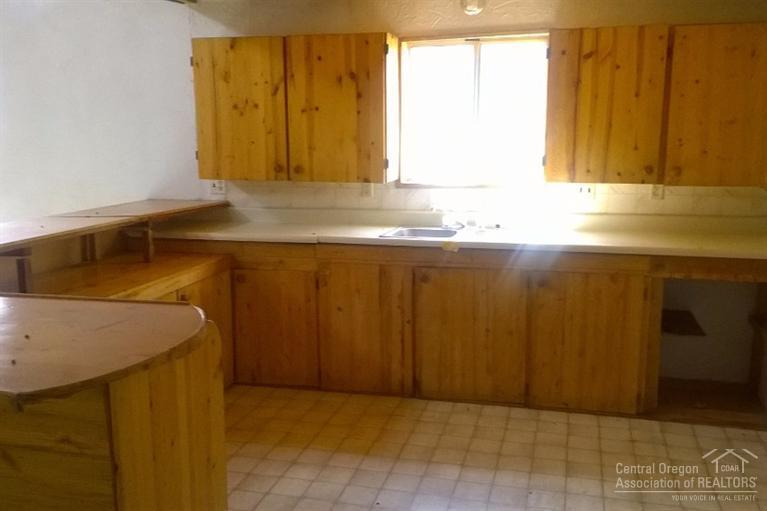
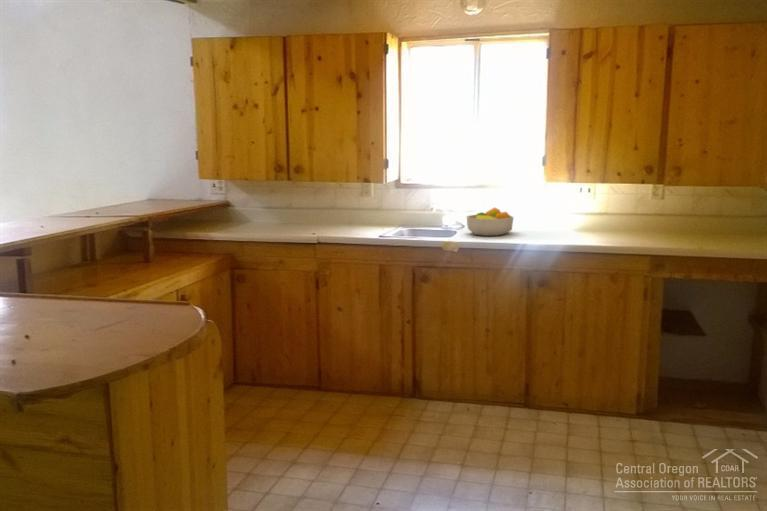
+ fruit bowl [466,206,515,237]
